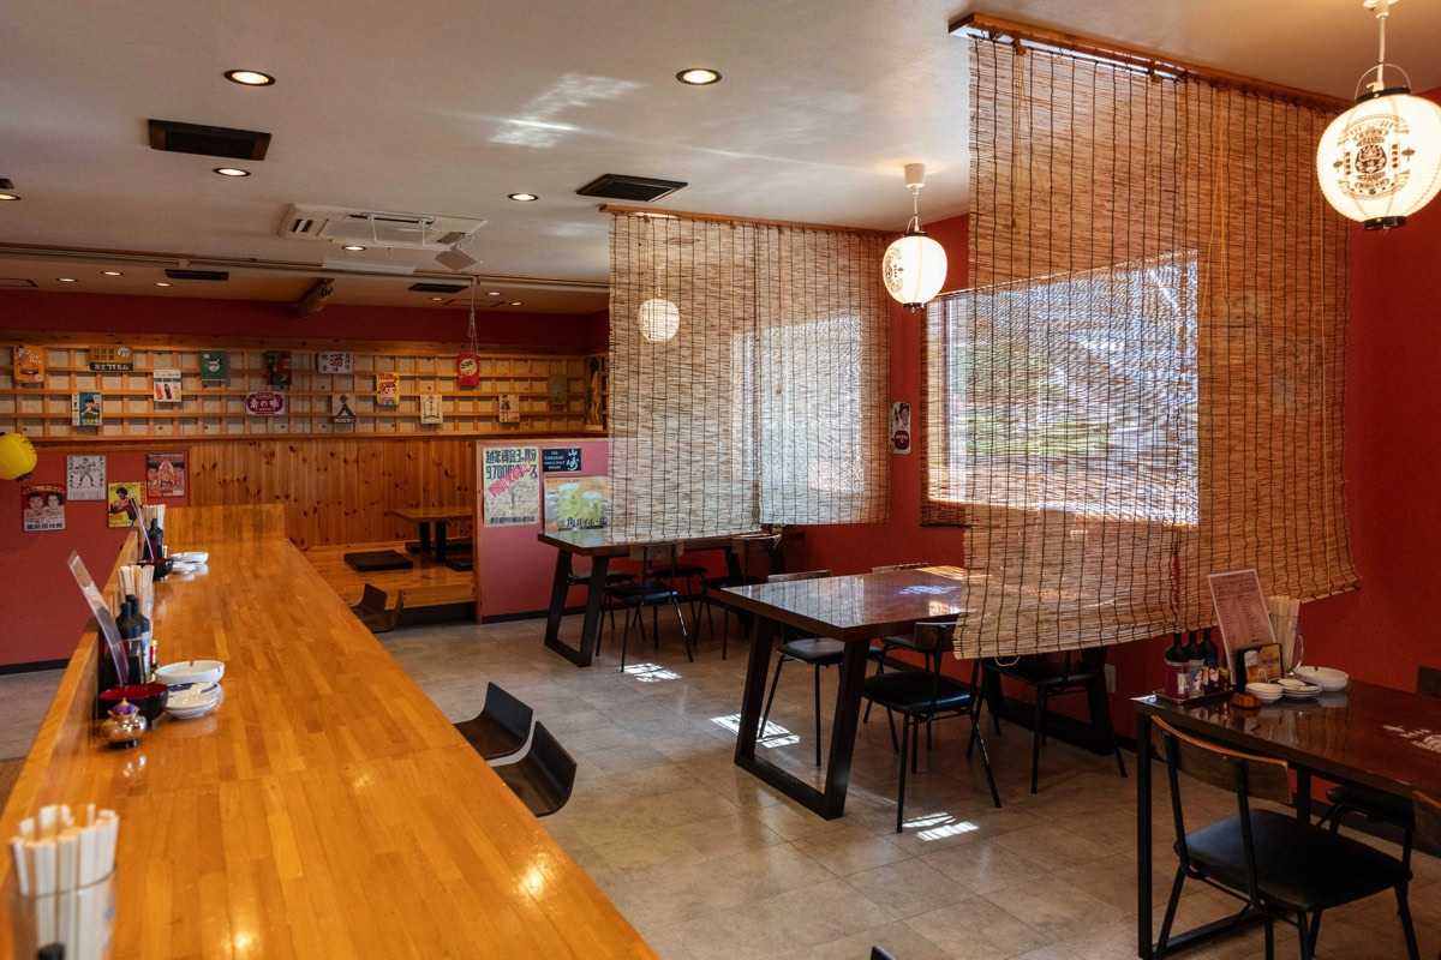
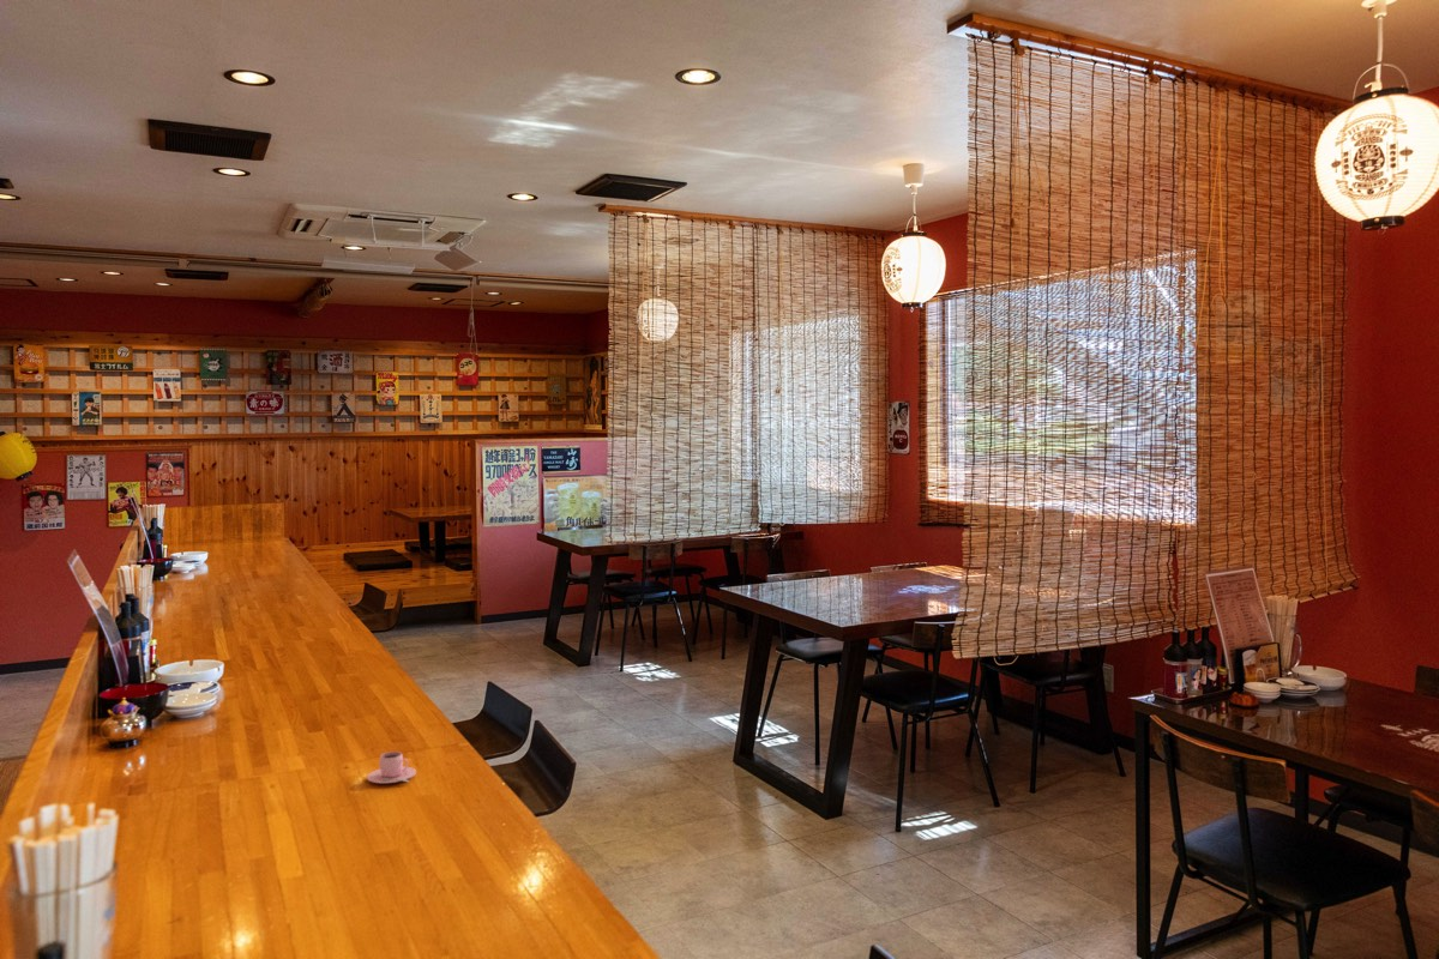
+ teacup [366,750,417,784]
